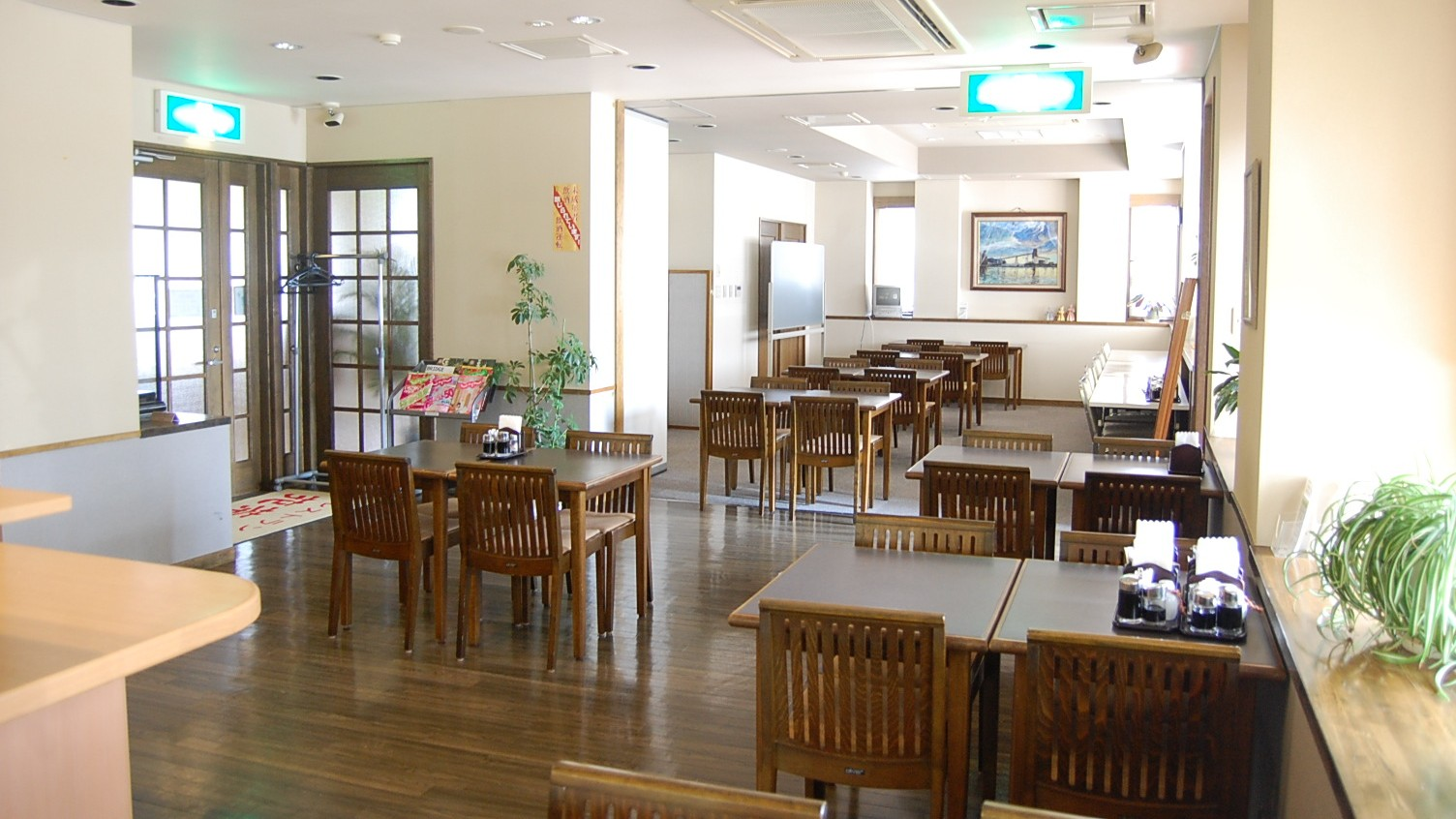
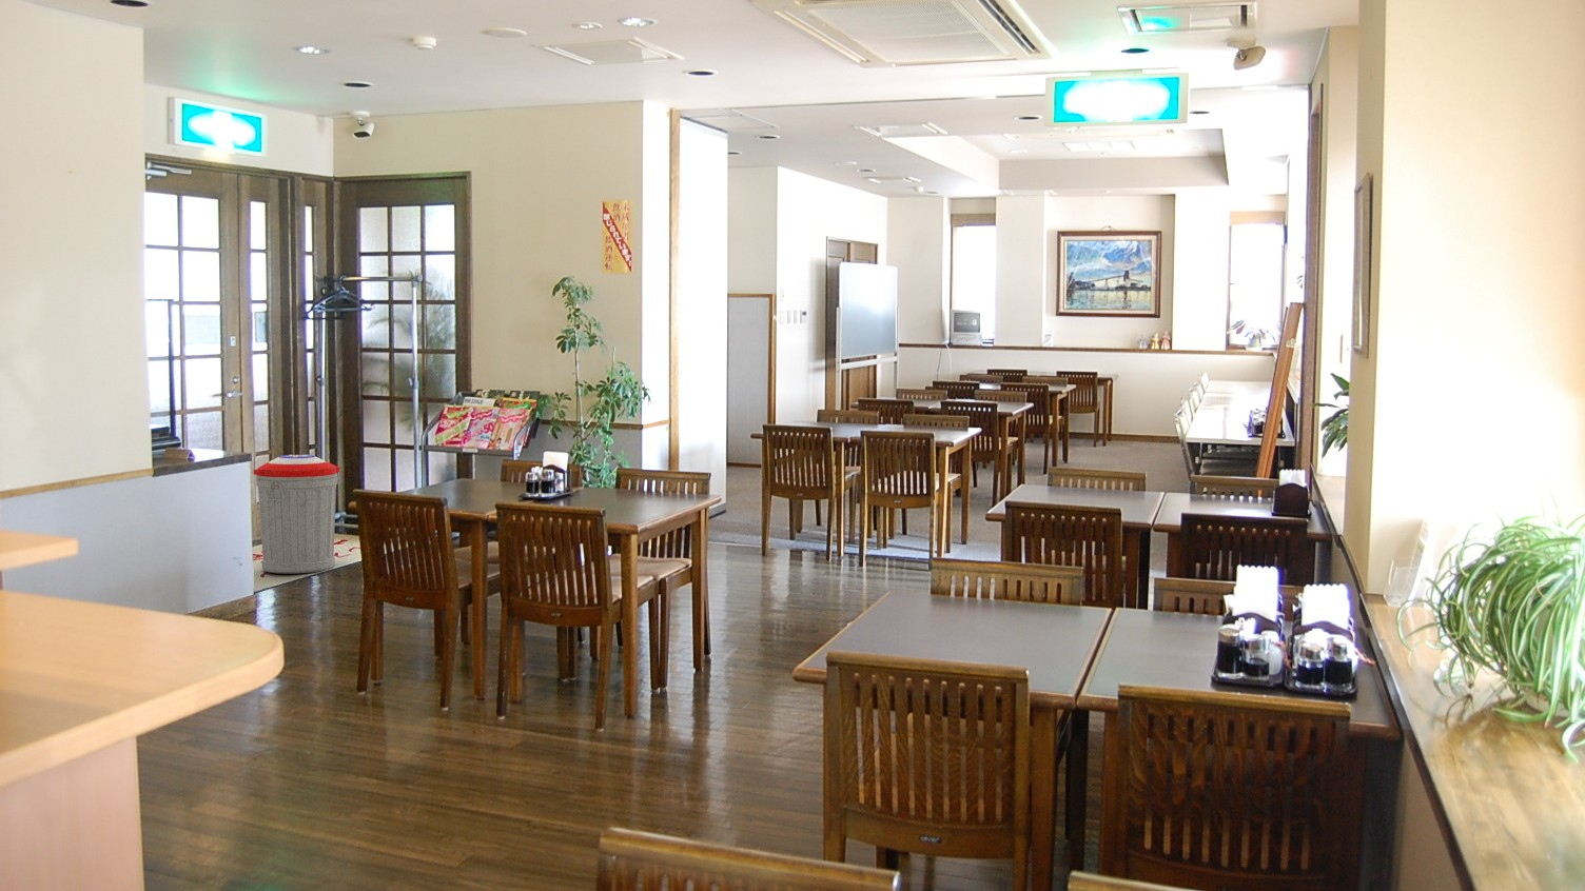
+ trash can [251,454,342,574]
